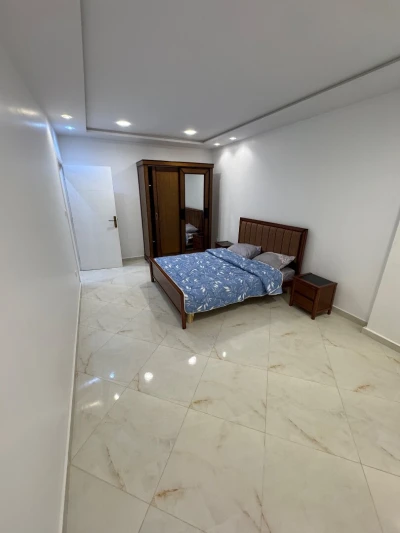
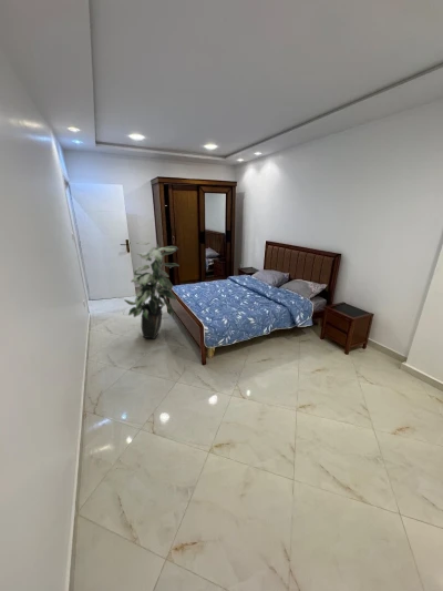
+ indoor plant [123,241,181,340]
